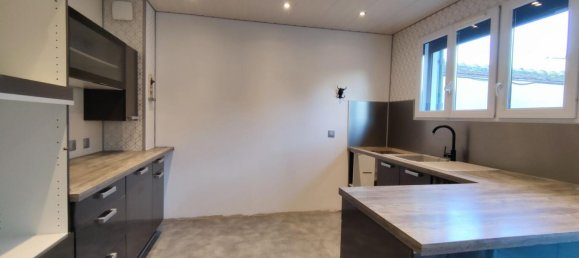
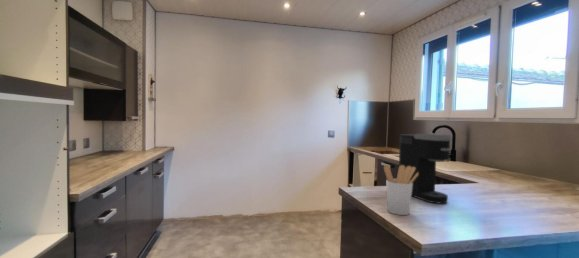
+ coffee maker [398,133,453,204]
+ utensil holder [383,163,419,216]
